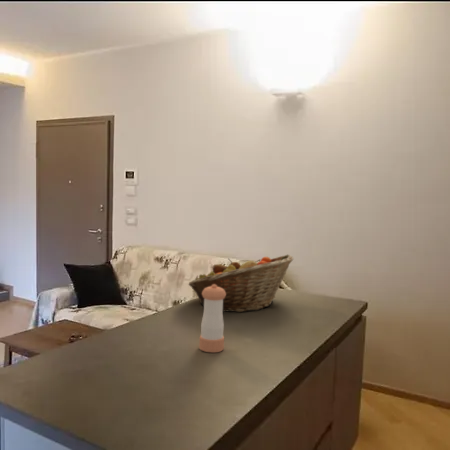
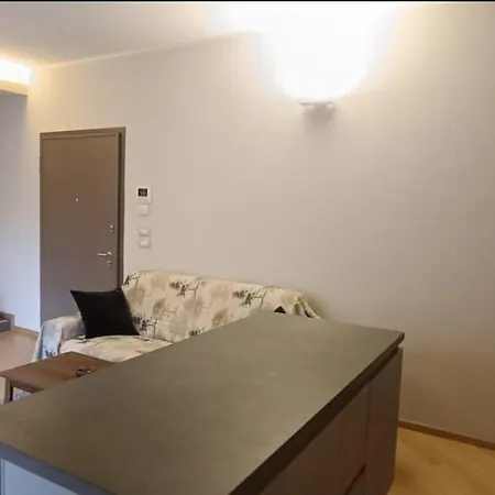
- fruit basket [188,254,295,313]
- pepper shaker [198,284,226,353]
